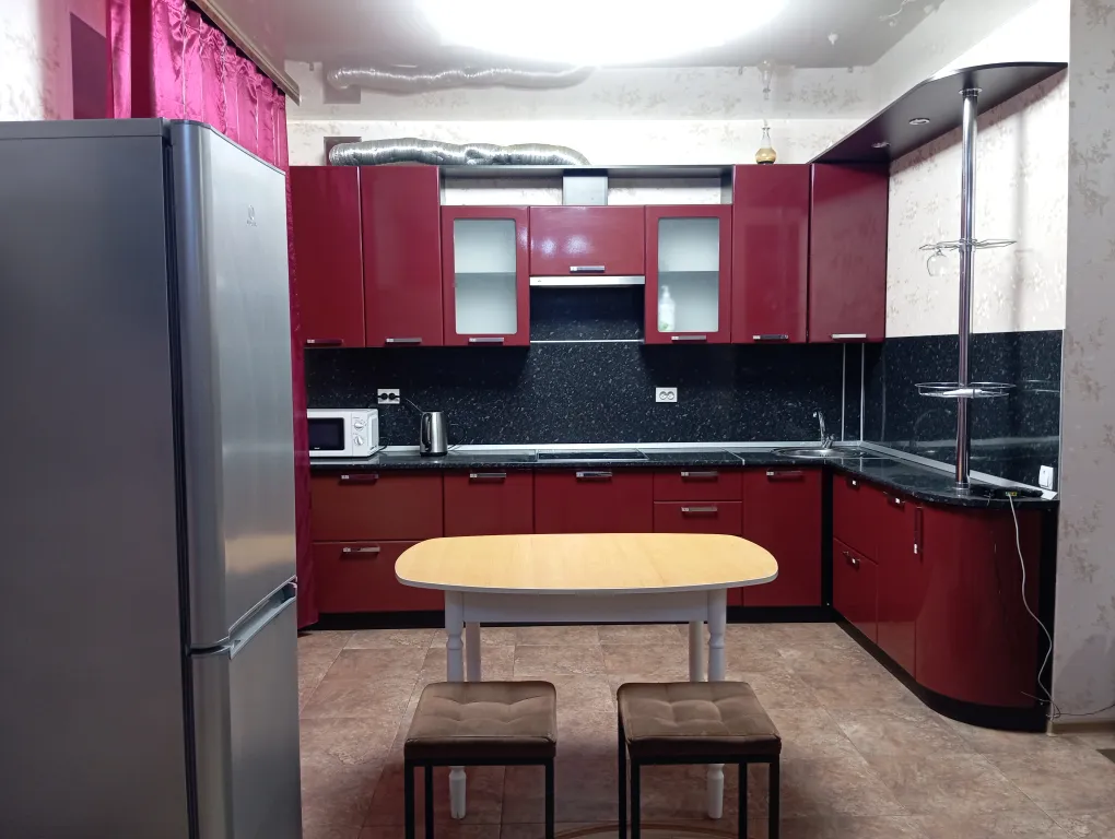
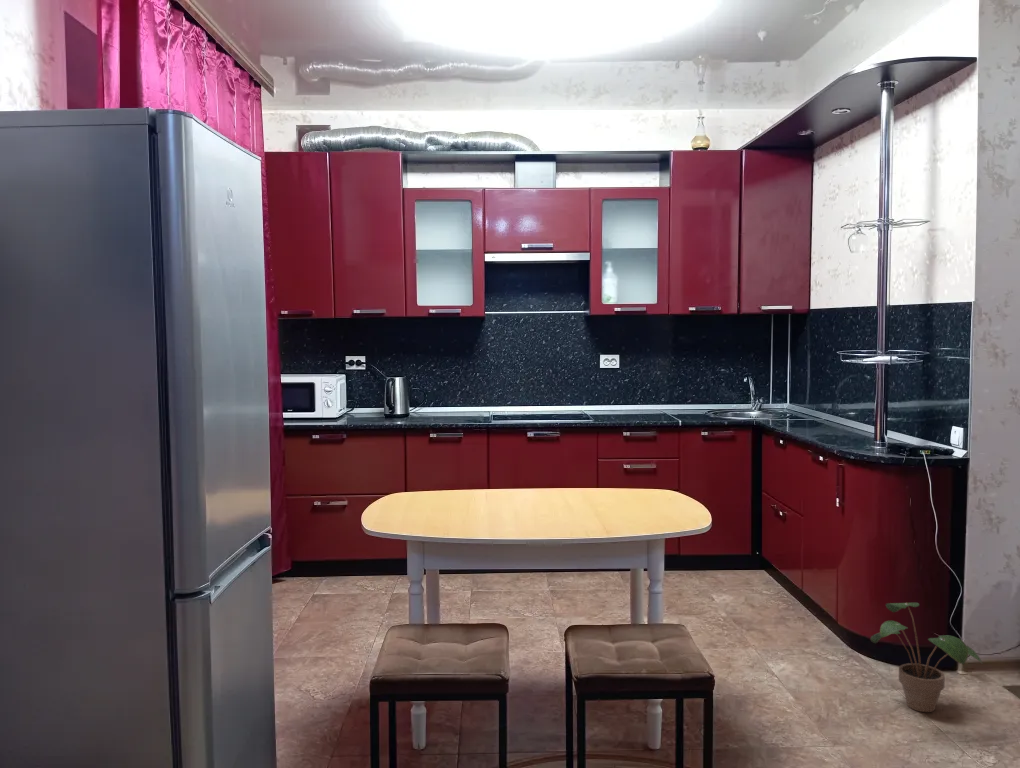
+ potted plant [869,601,983,713]
